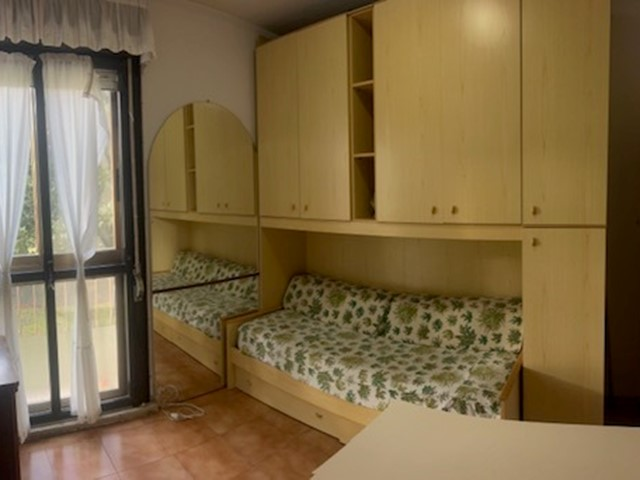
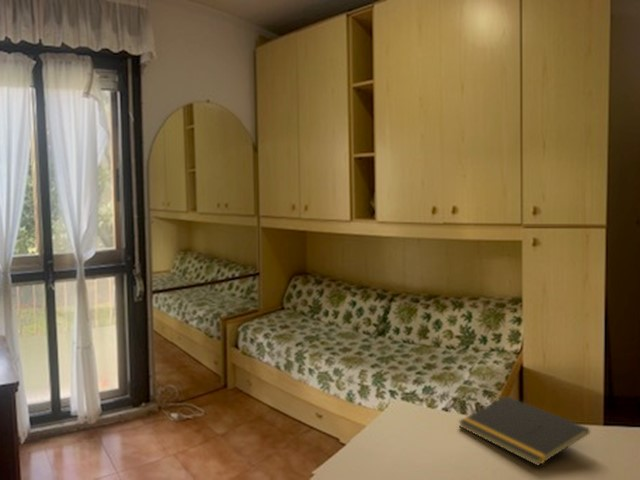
+ notepad [457,395,590,467]
